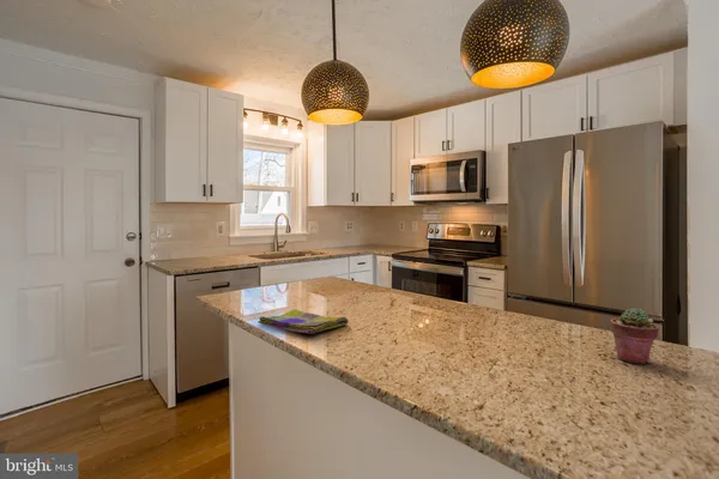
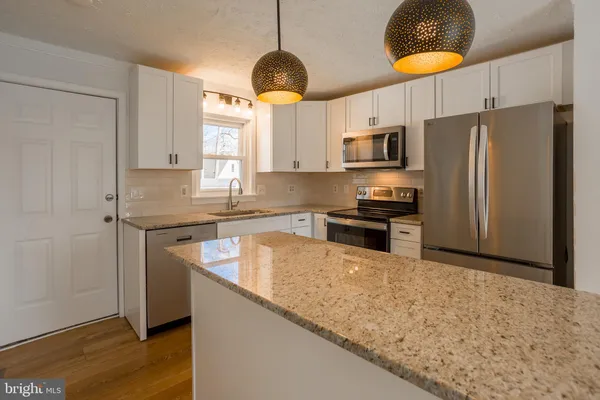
- dish towel [256,308,350,335]
- potted succulent [609,307,660,365]
